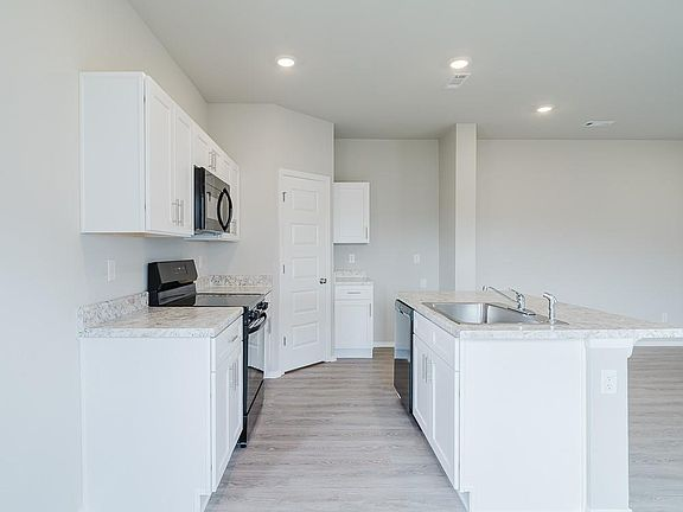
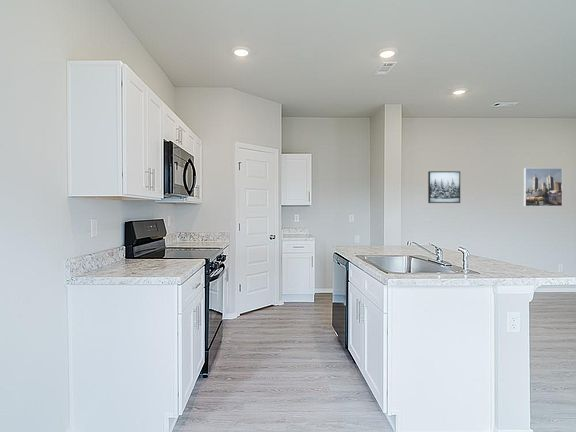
+ wall art [427,170,461,204]
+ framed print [523,167,563,207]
